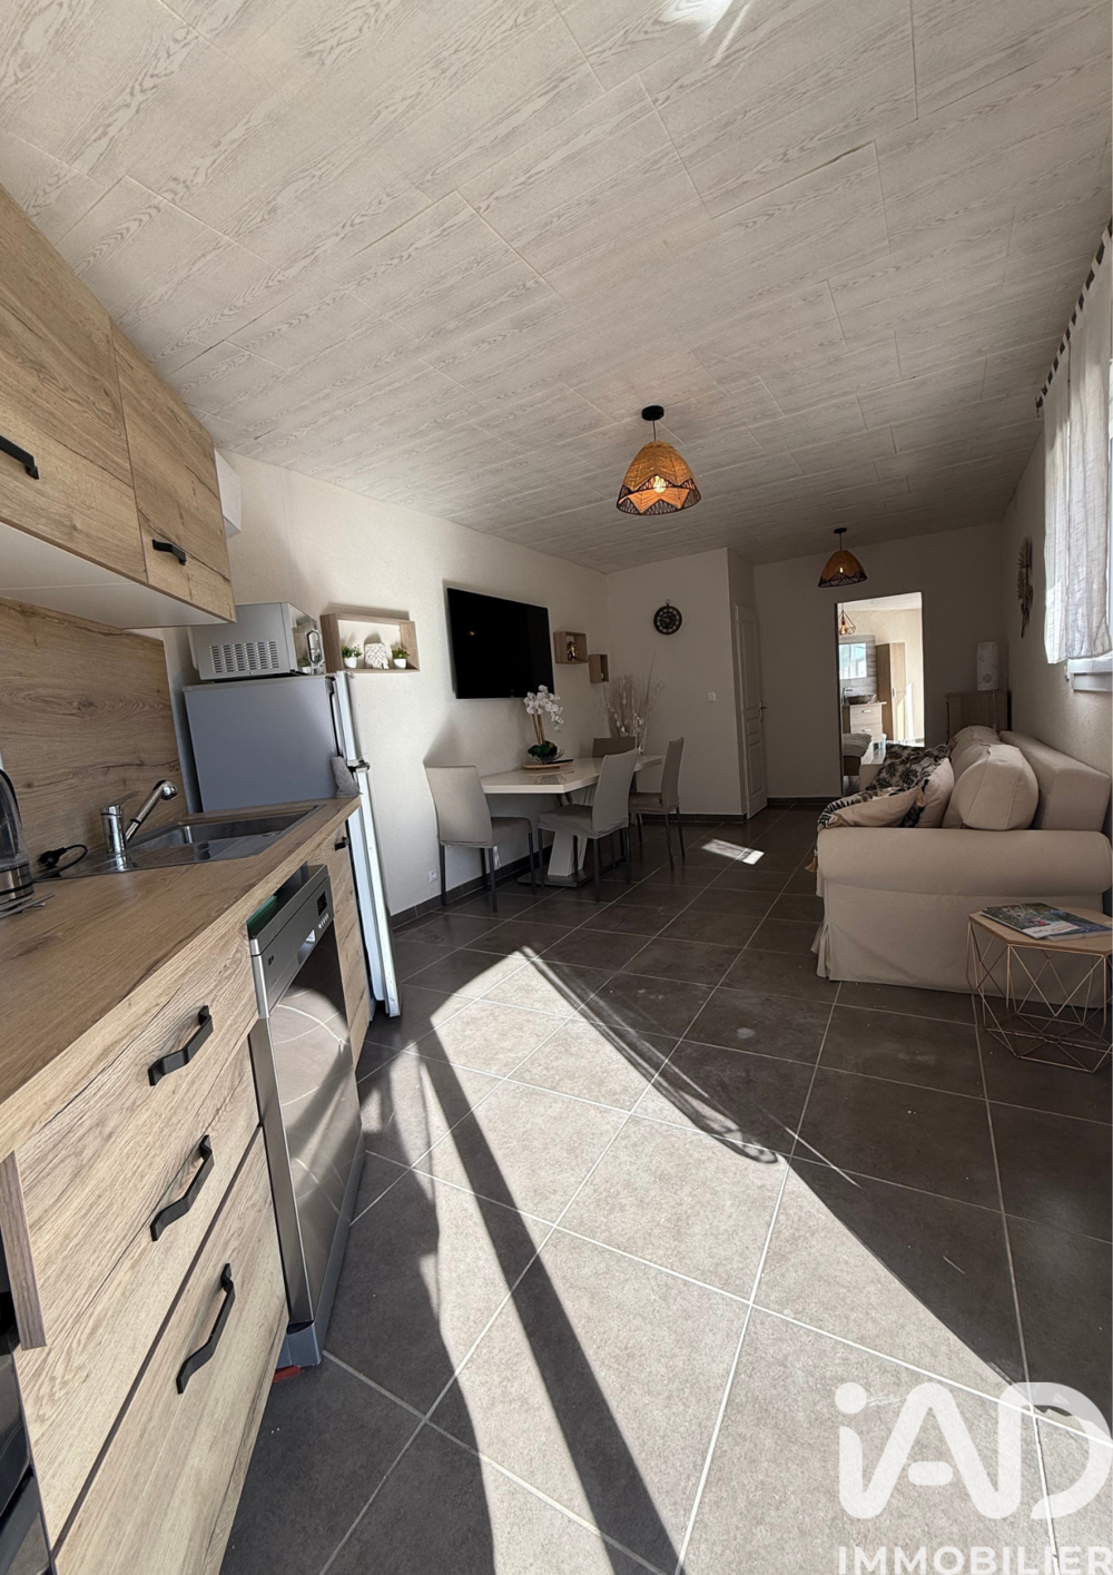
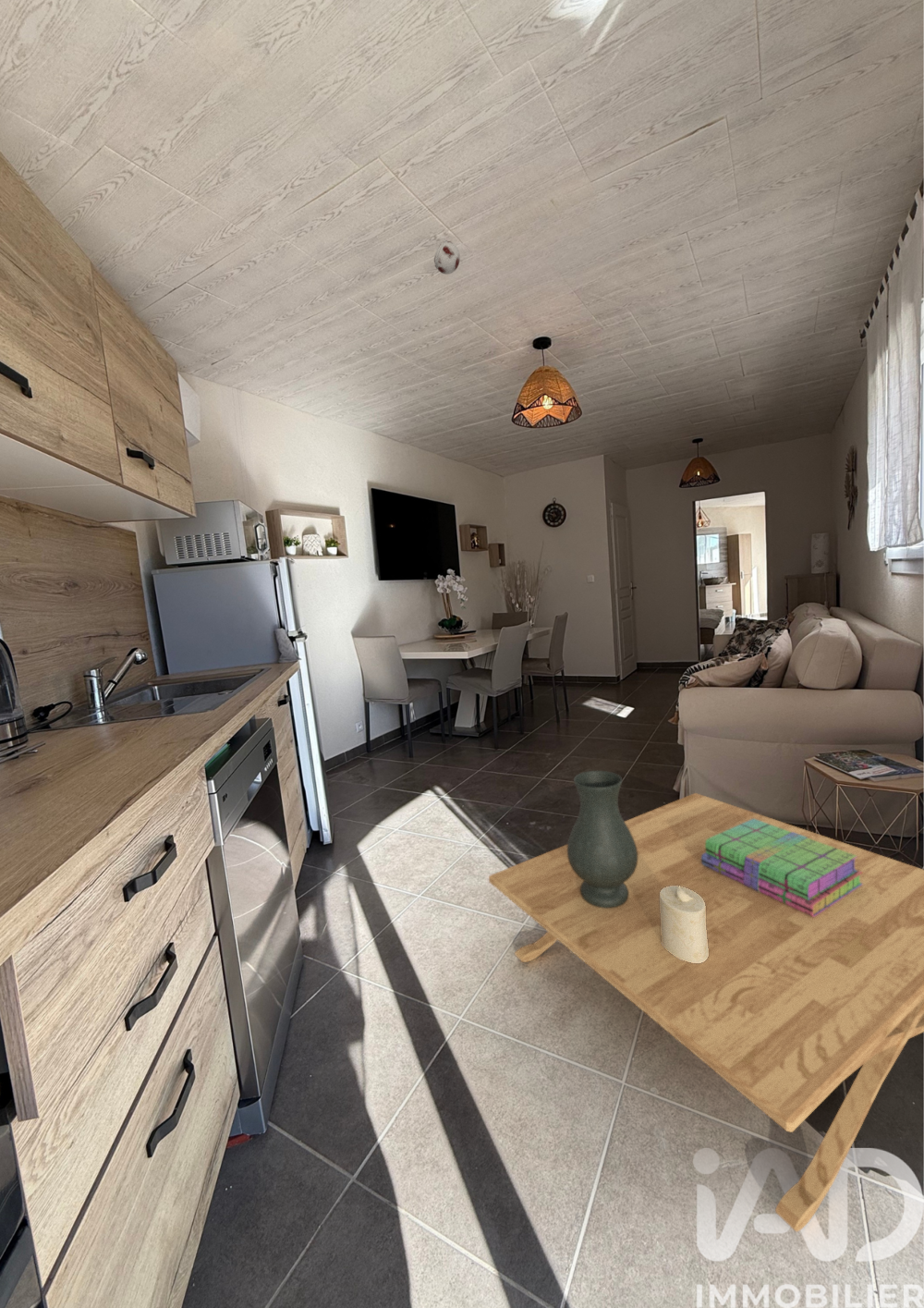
+ coffee table [488,792,924,1232]
+ stack of books [701,818,863,917]
+ candle [660,886,709,963]
+ vase [566,770,638,908]
+ smoke detector [433,239,461,275]
